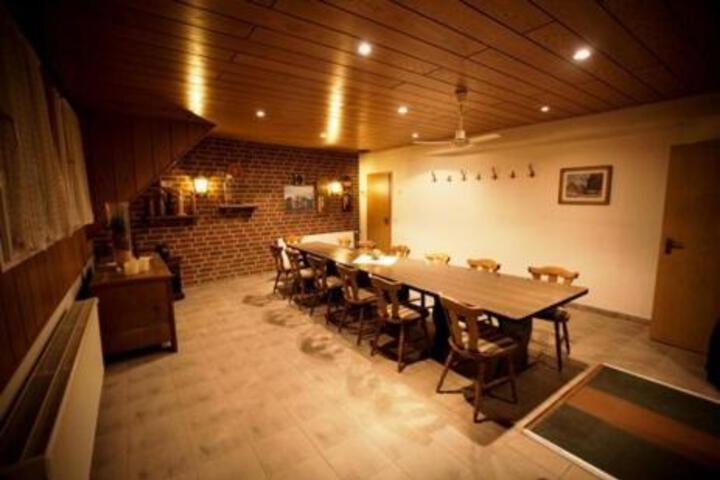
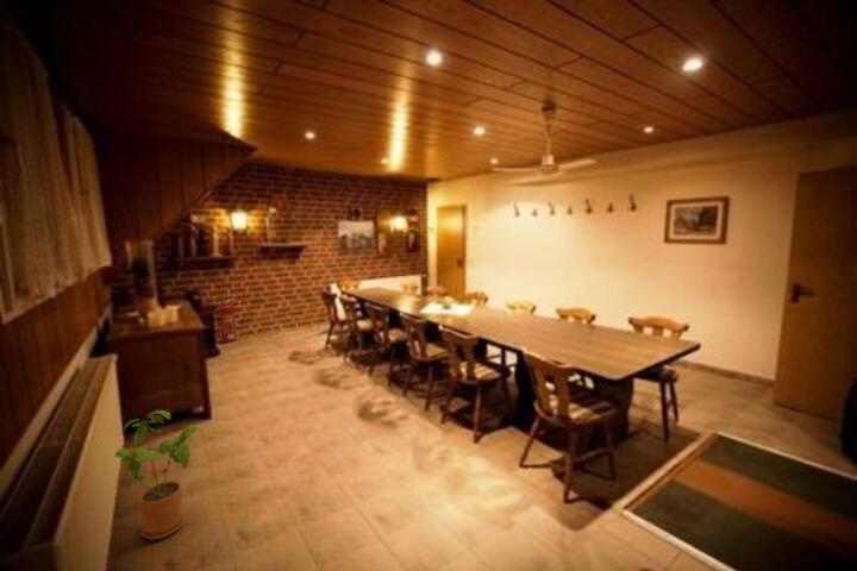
+ house plant [113,409,202,541]
+ fire extinguisher [215,297,238,344]
